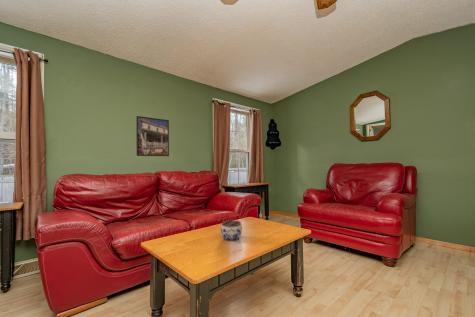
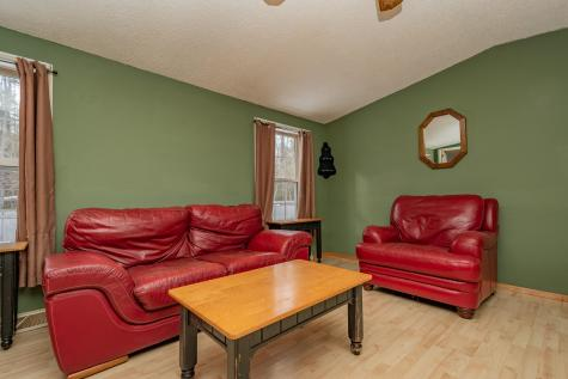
- jar [220,219,243,241]
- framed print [135,115,170,157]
